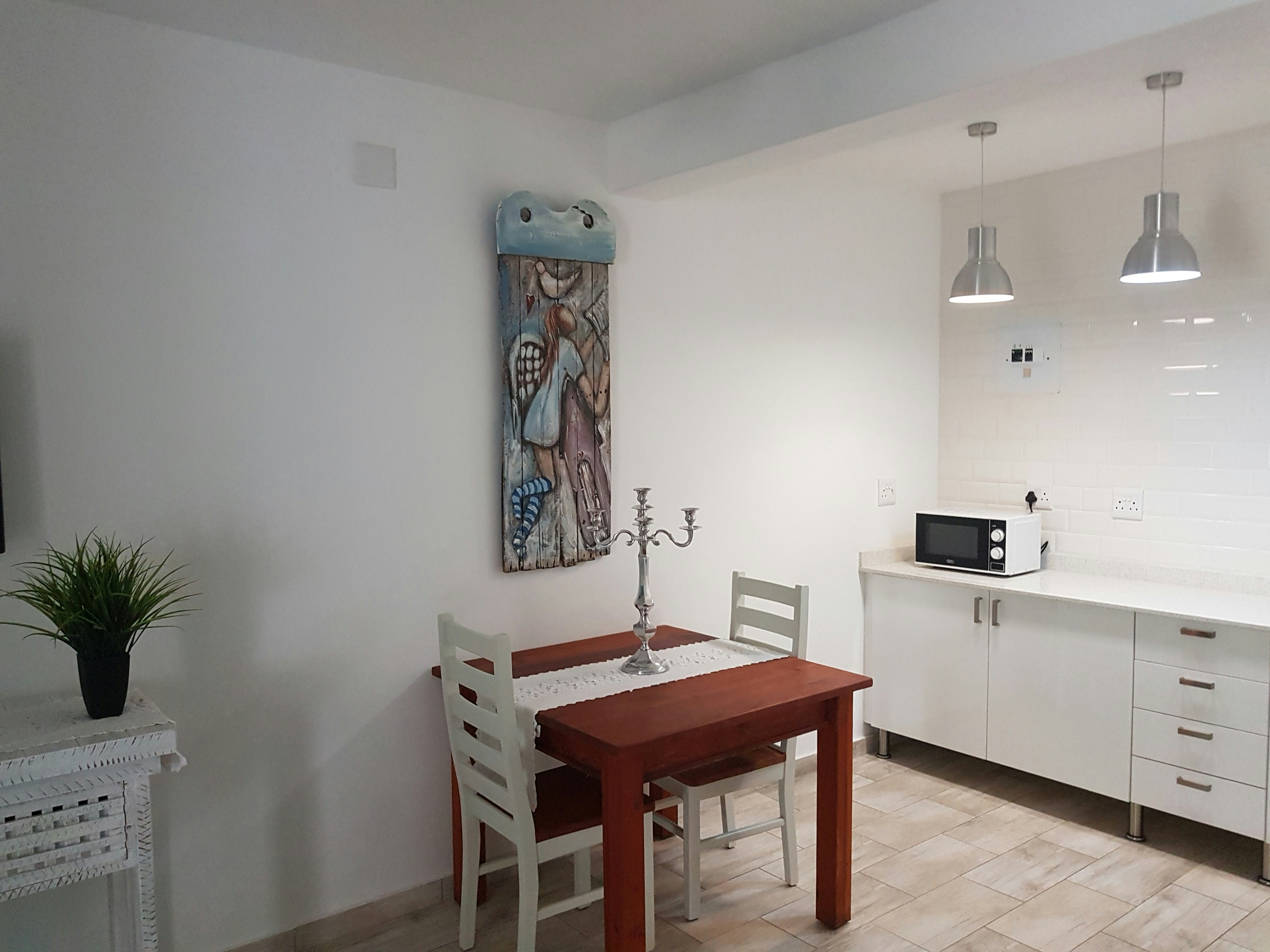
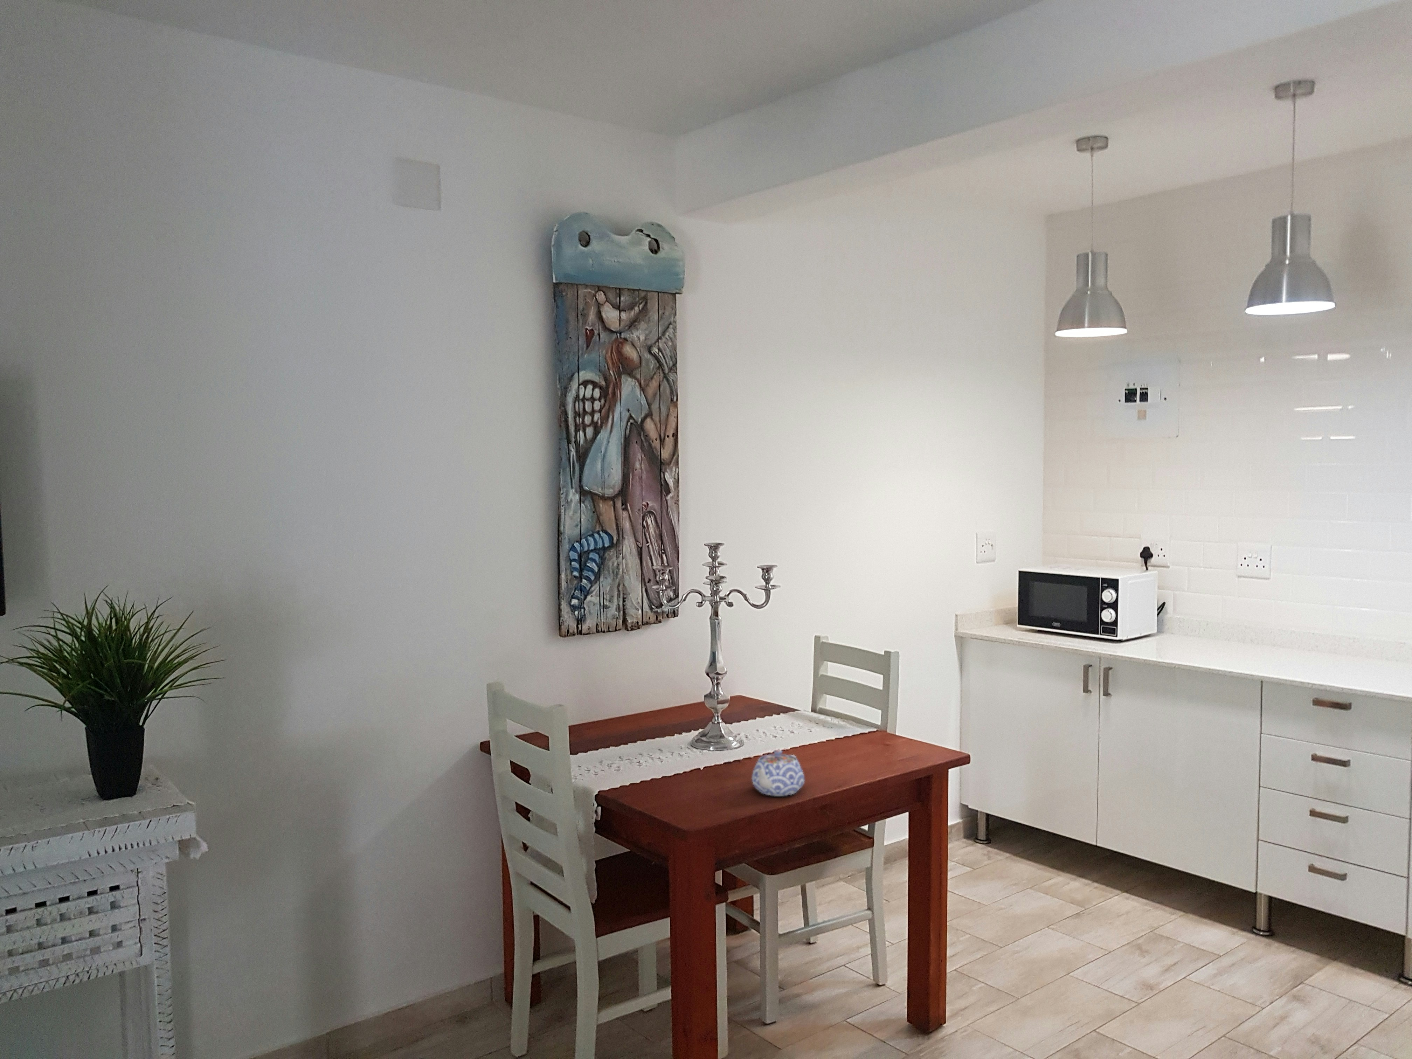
+ teapot [752,750,805,796]
